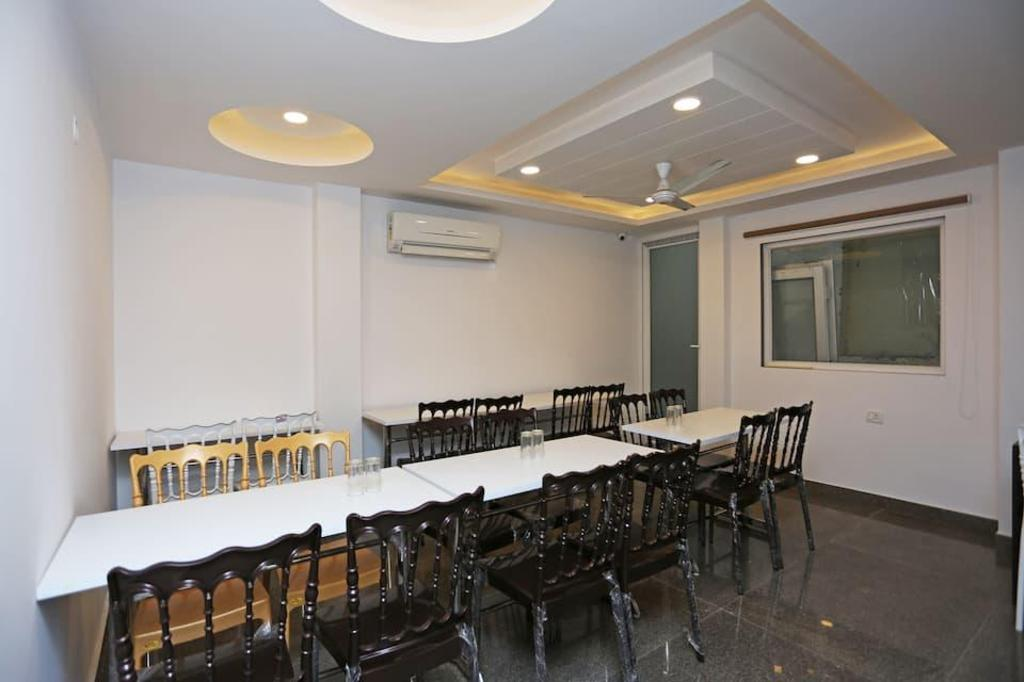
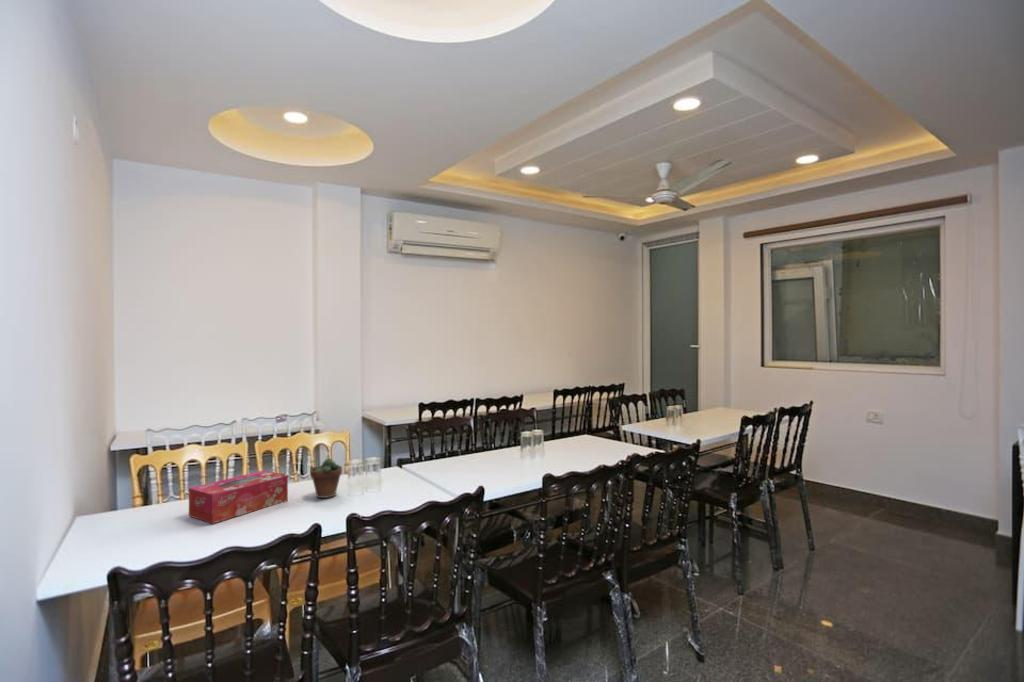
+ succulent plant [309,445,343,499]
+ tissue box [188,469,289,525]
